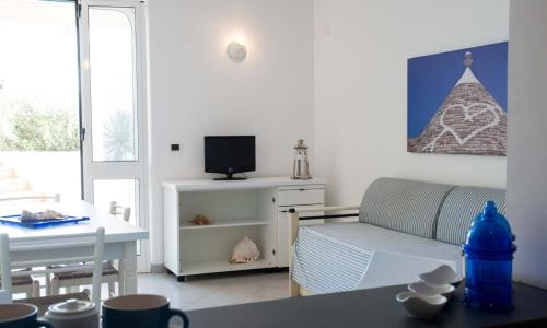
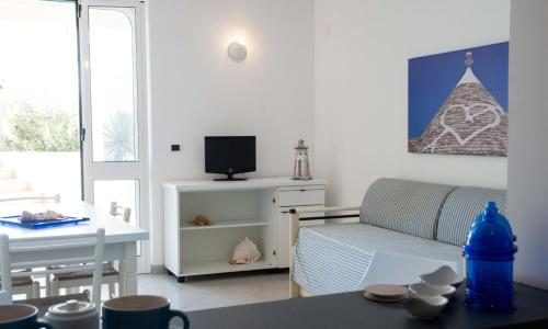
+ coaster [363,283,410,303]
